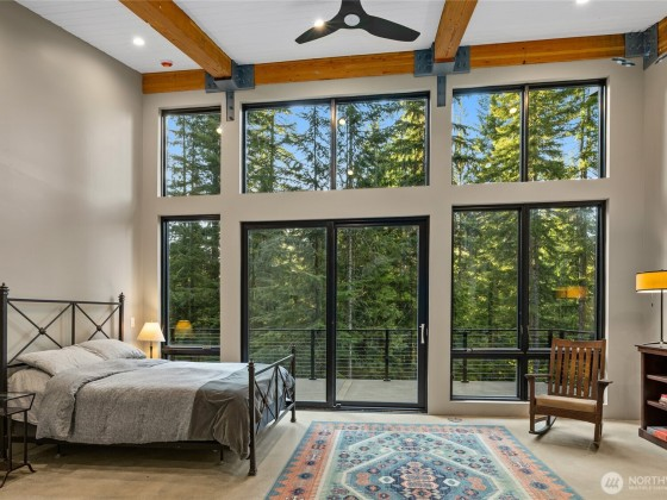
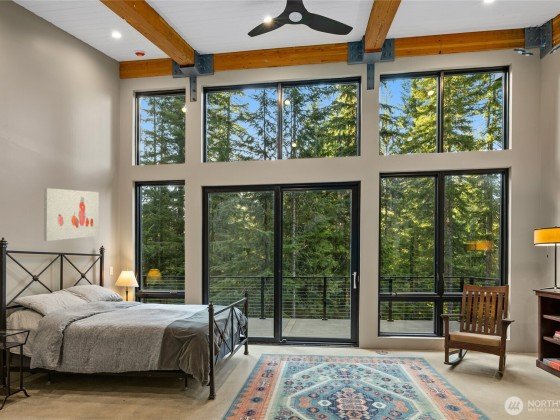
+ wall art [43,187,100,242]
